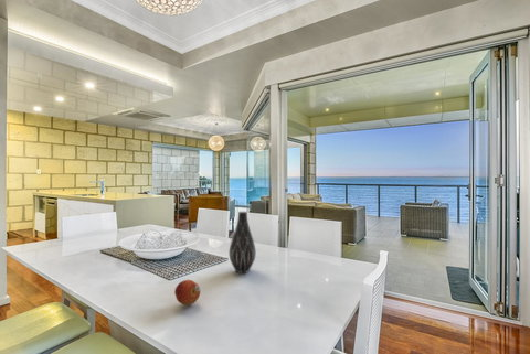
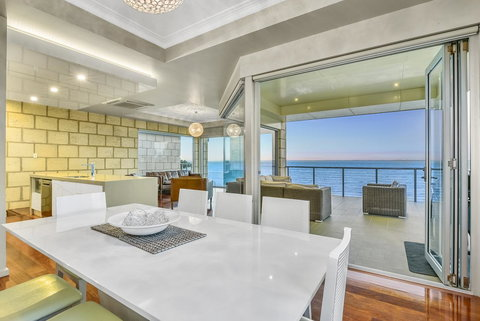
- fruit [173,279,201,305]
- vase [229,211,257,275]
